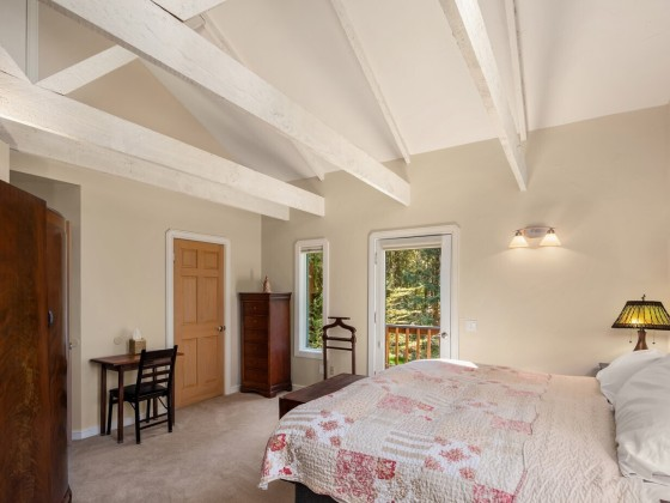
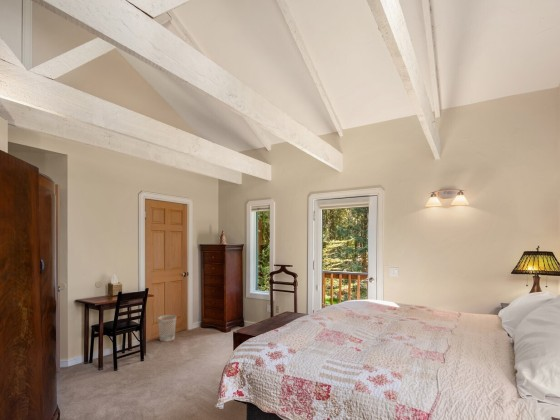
+ wastebasket [157,314,177,342]
